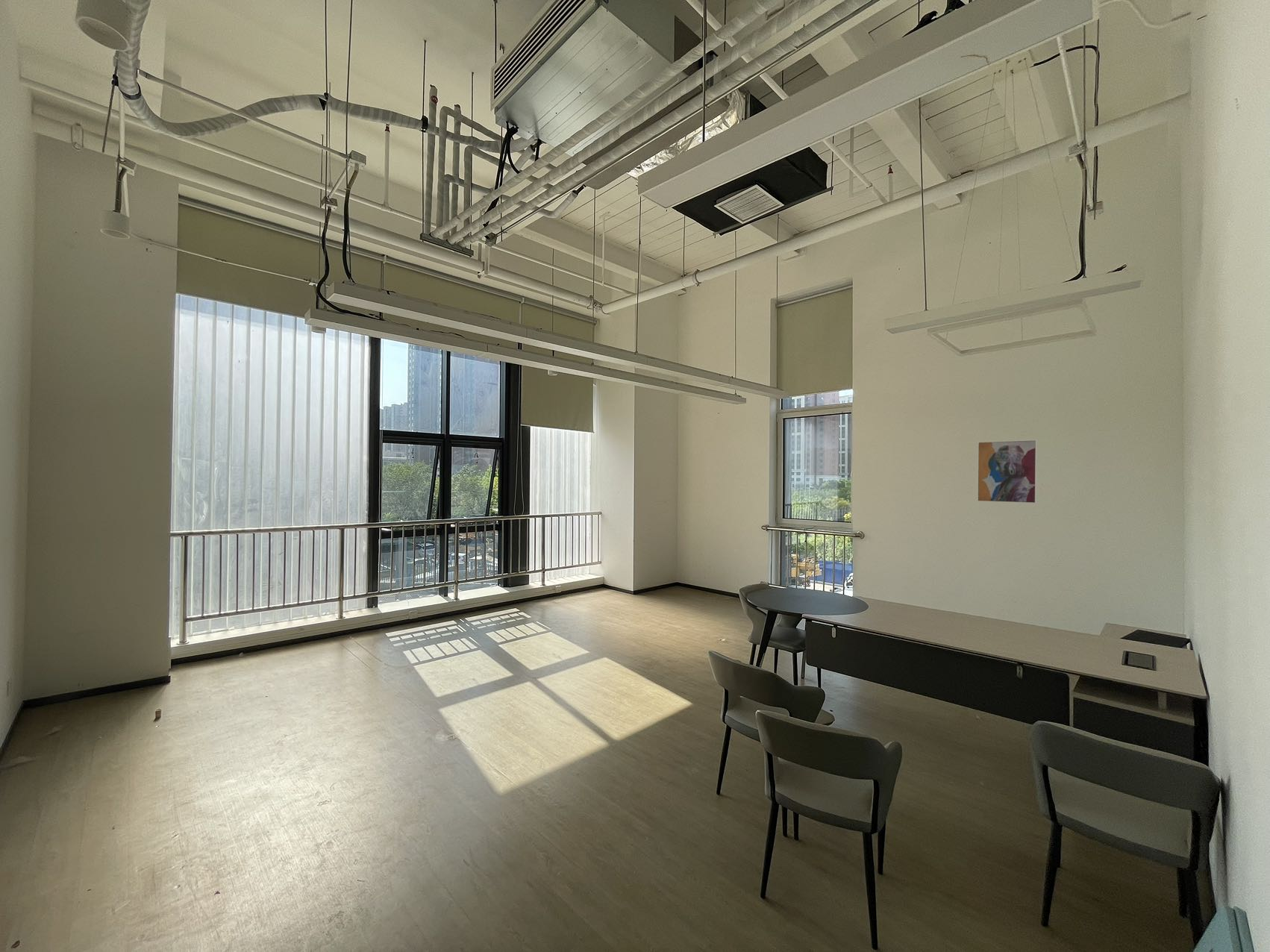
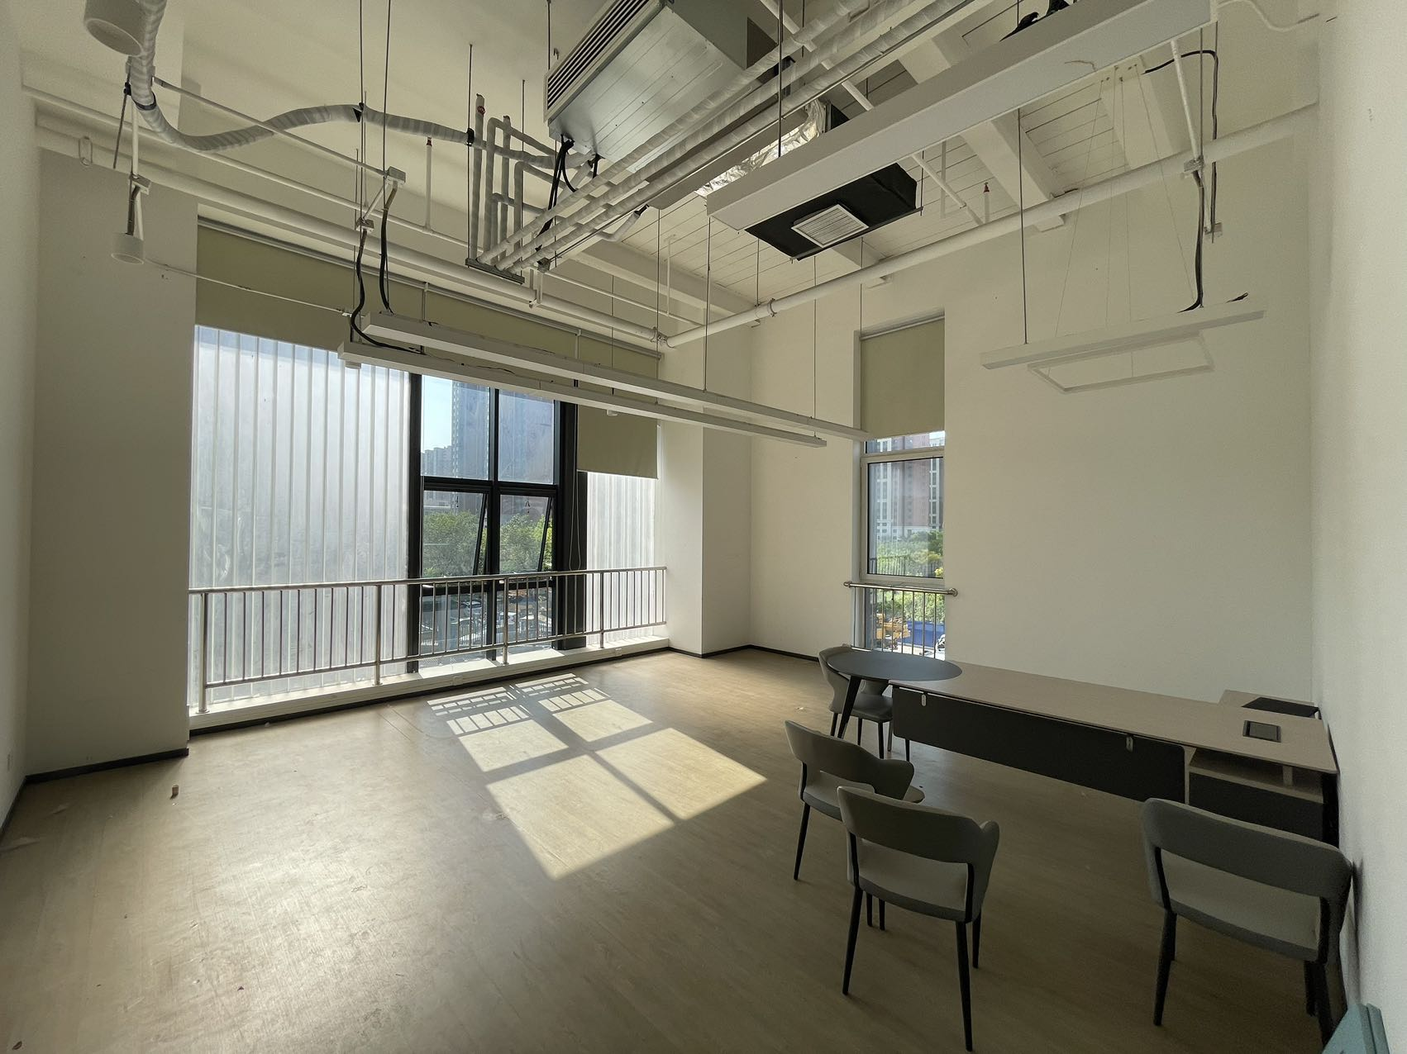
- wall art [976,439,1038,504]
